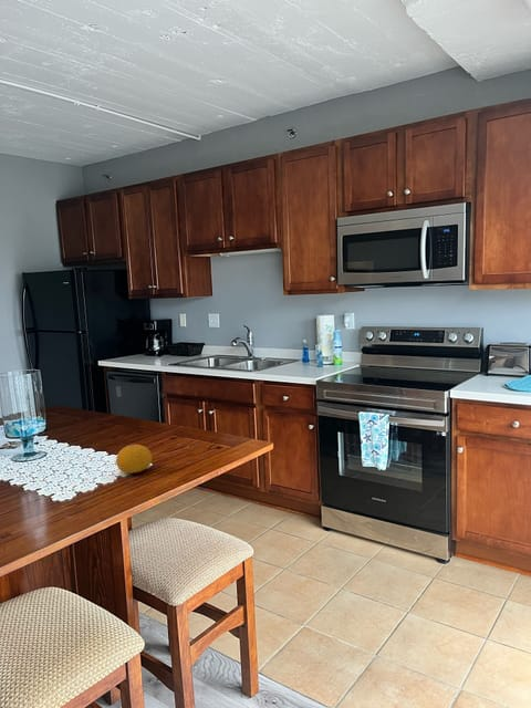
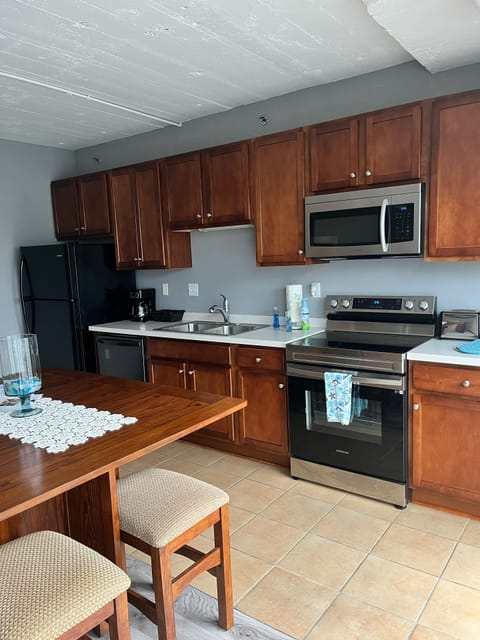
- fruit [115,444,153,475]
